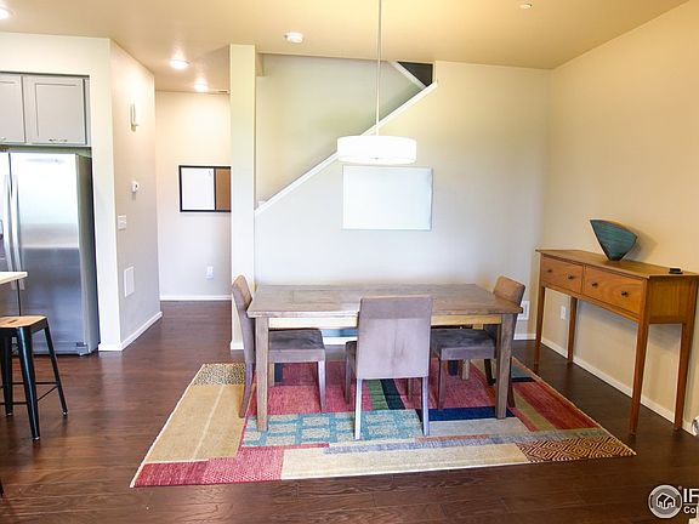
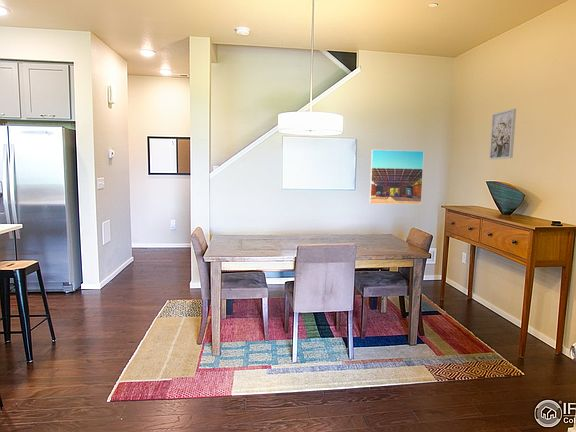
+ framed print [369,149,425,205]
+ wall art [488,108,517,160]
